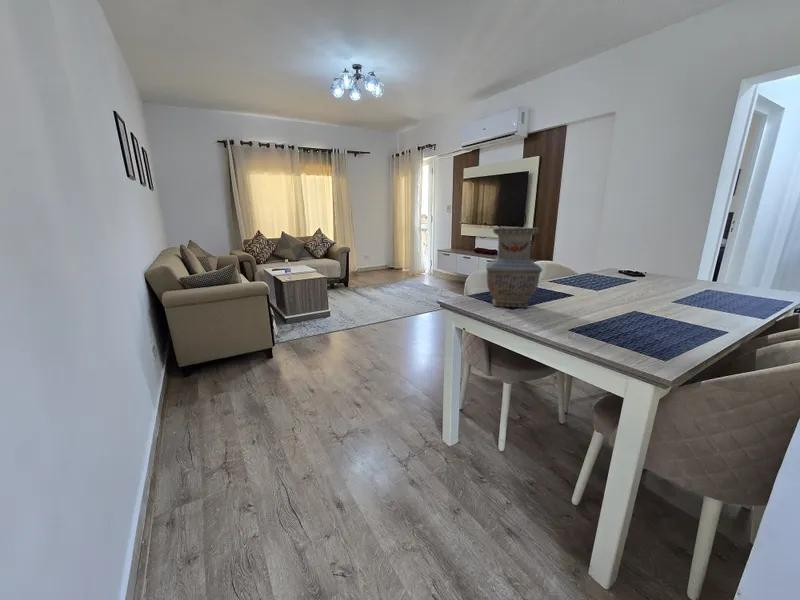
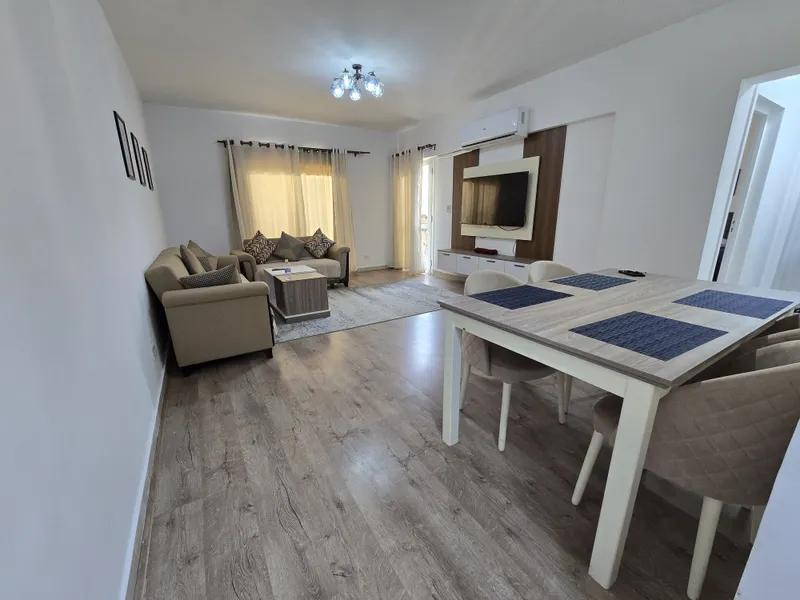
- vase [485,227,543,309]
